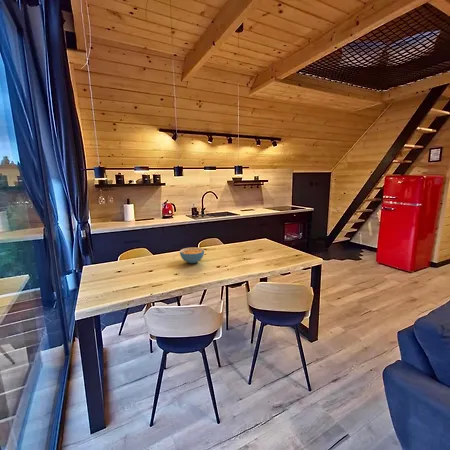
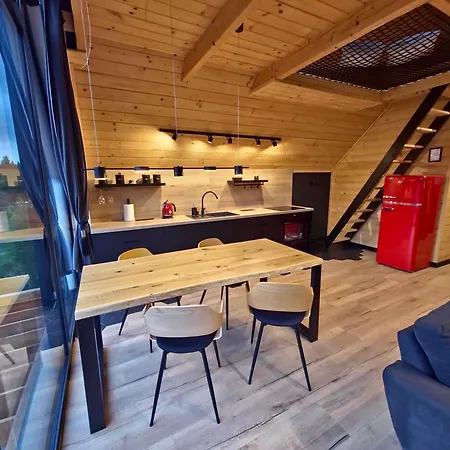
- cereal bowl [179,246,205,264]
